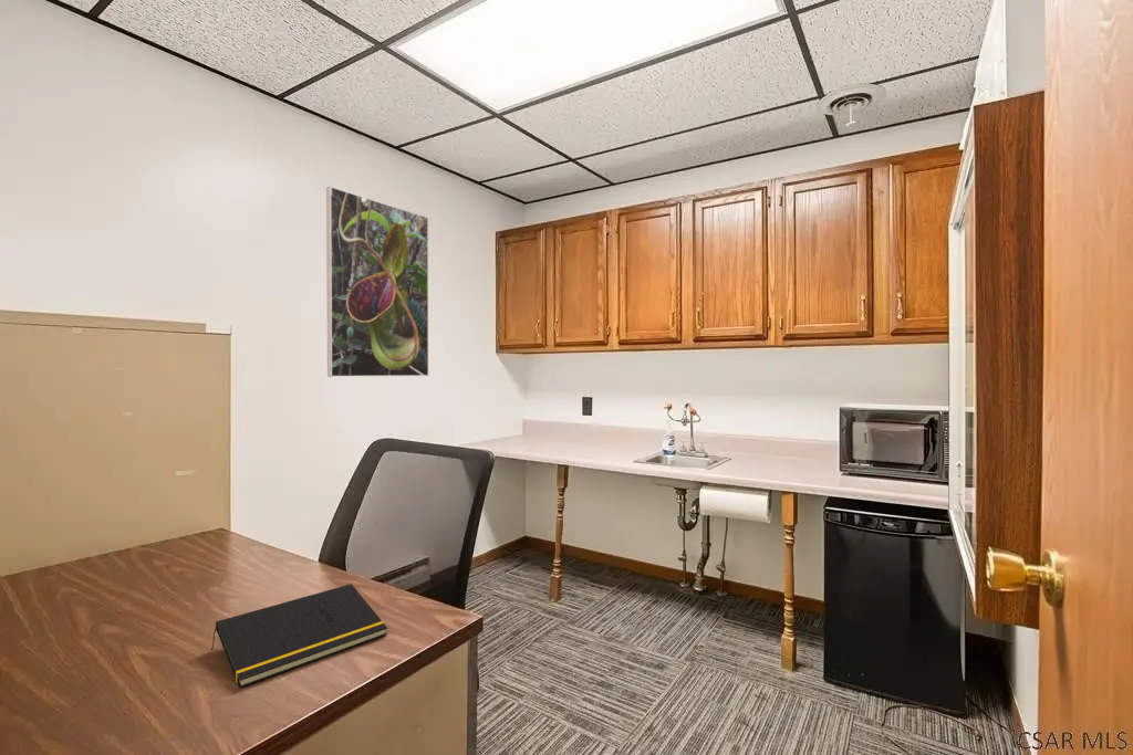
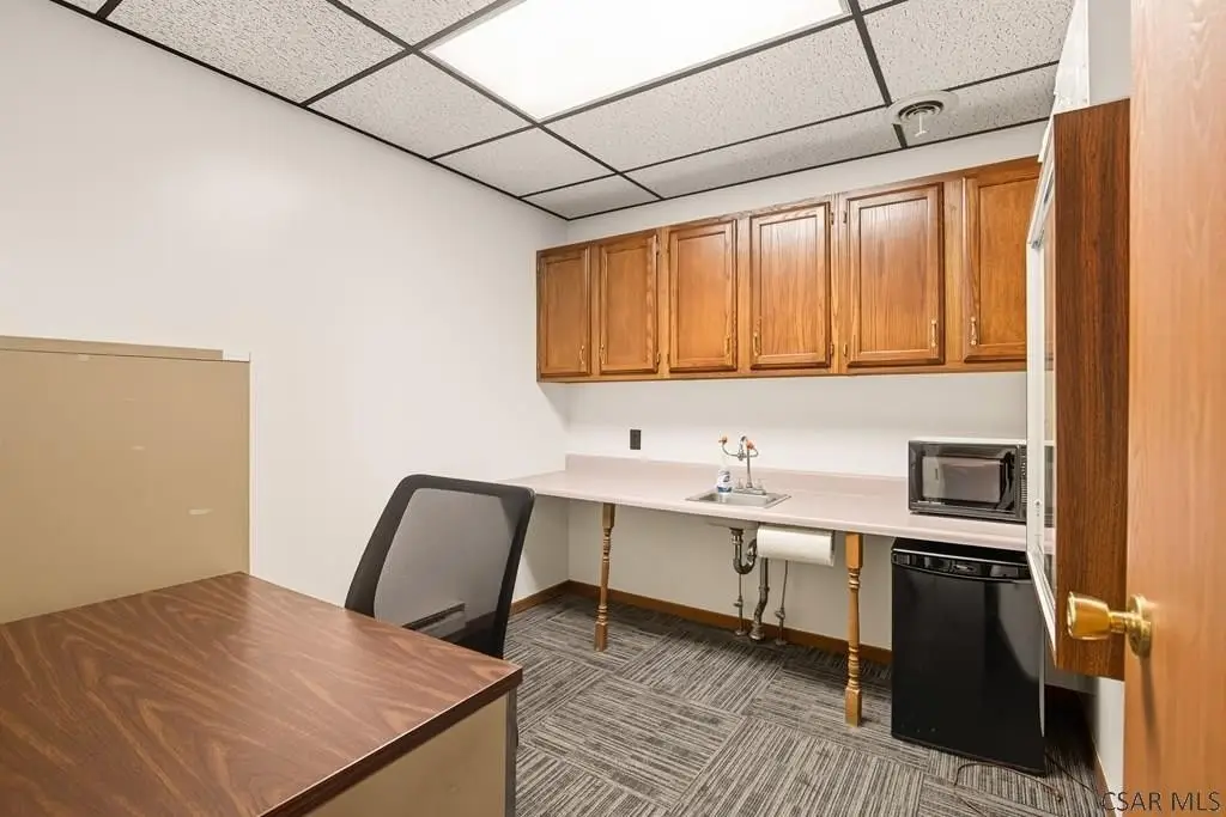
- notepad [210,583,388,689]
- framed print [325,186,429,378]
